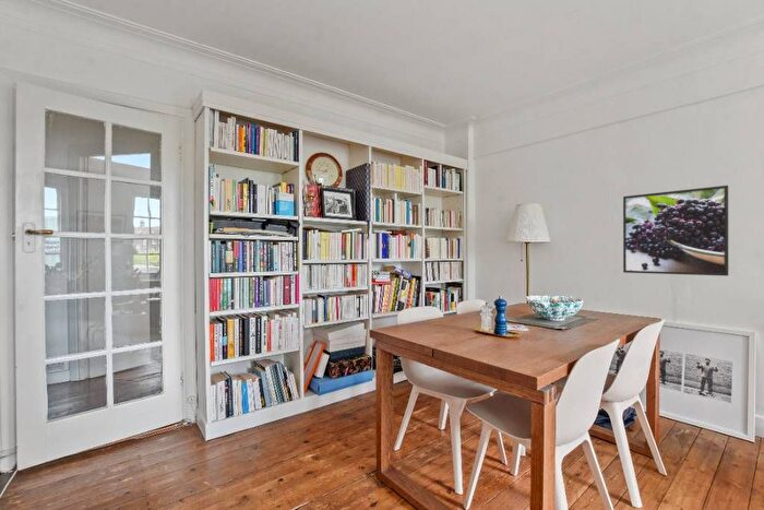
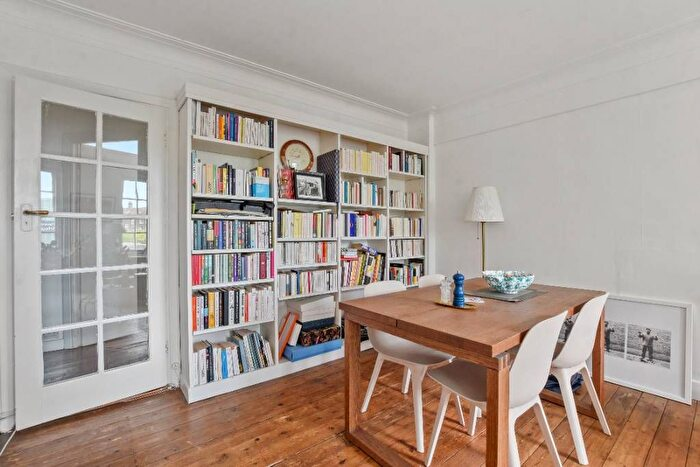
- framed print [622,185,729,277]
